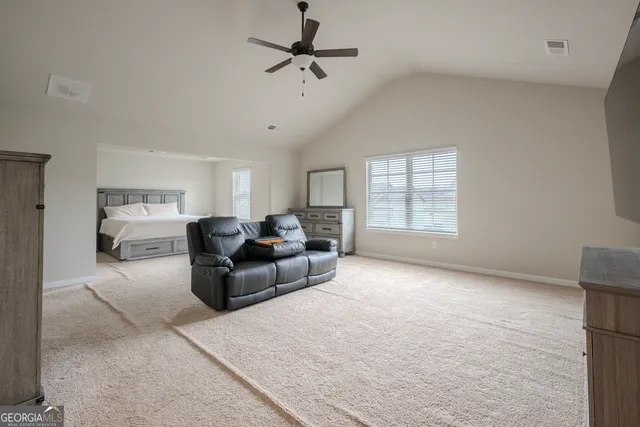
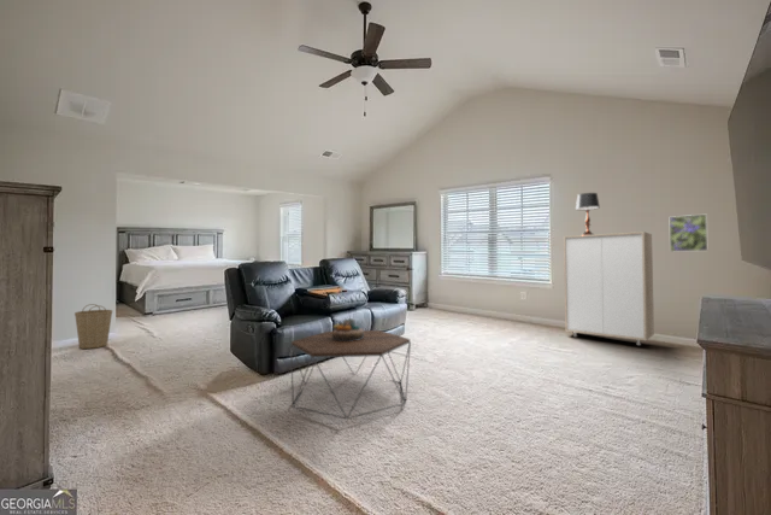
+ coffee table [289,329,412,421]
+ decorative bowl [331,317,364,341]
+ table lamp [575,192,601,235]
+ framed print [669,213,710,253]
+ basket [73,303,113,350]
+ storage cabinet [563,230,655,346]
